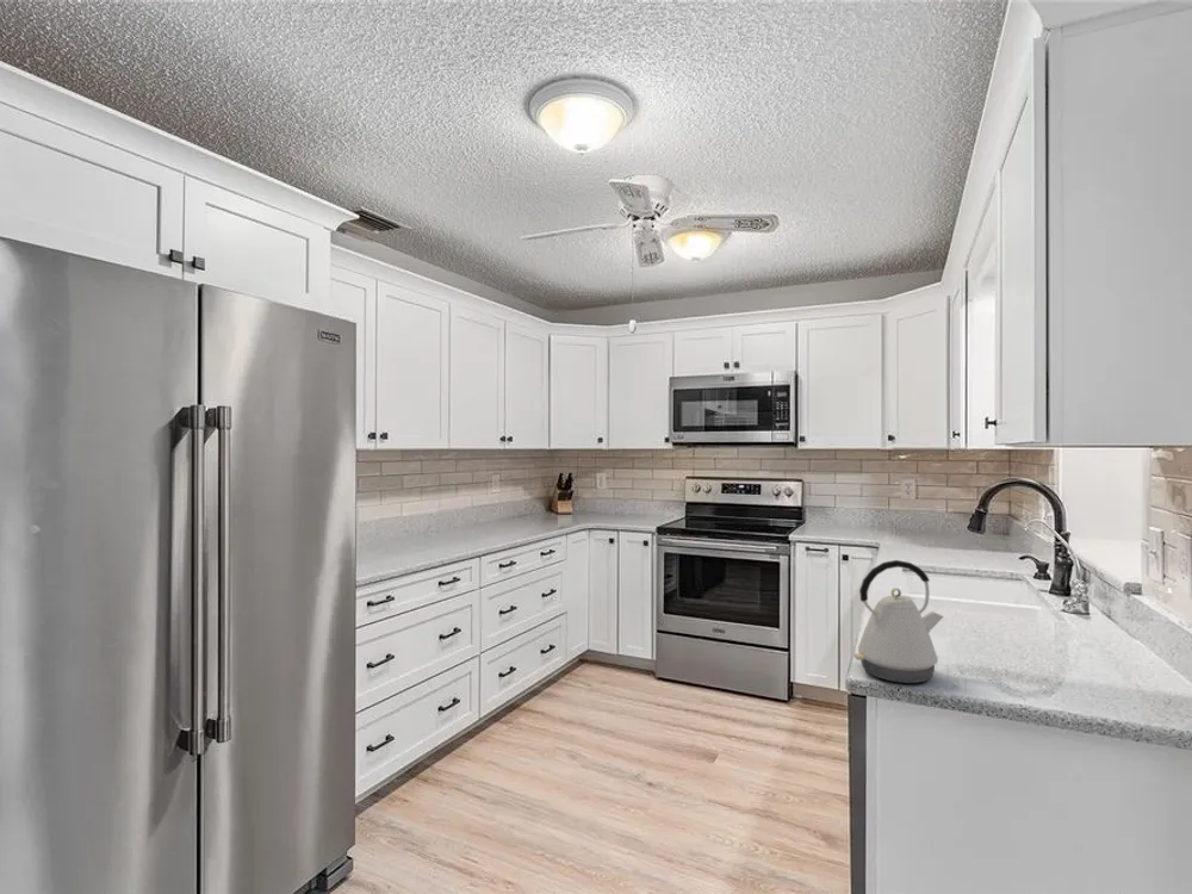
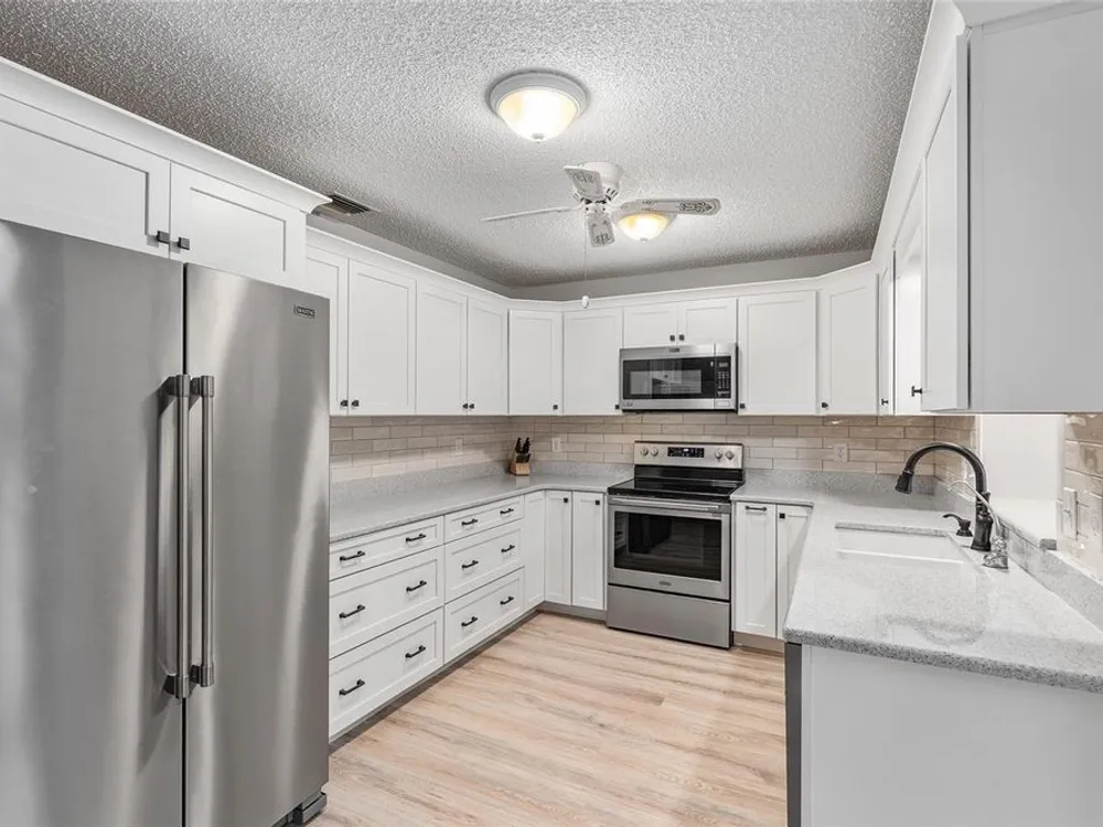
- kettle [852,559,945,684]
